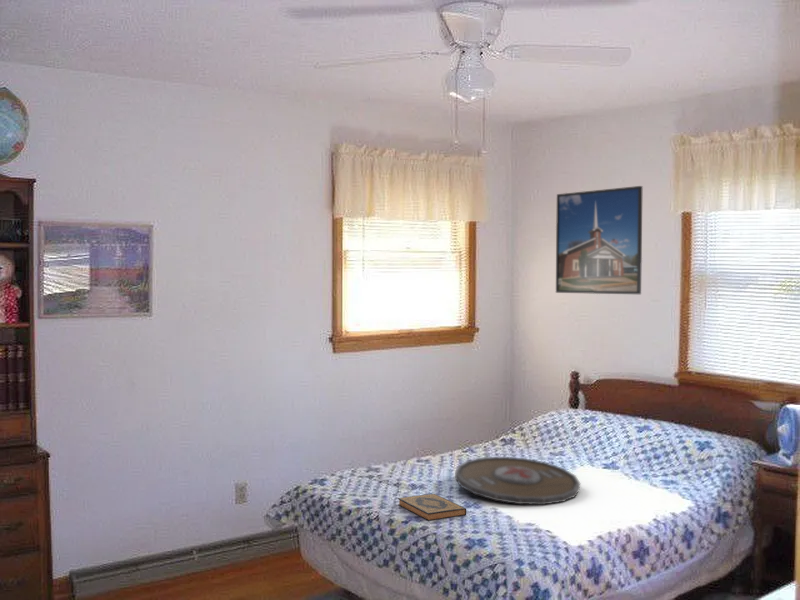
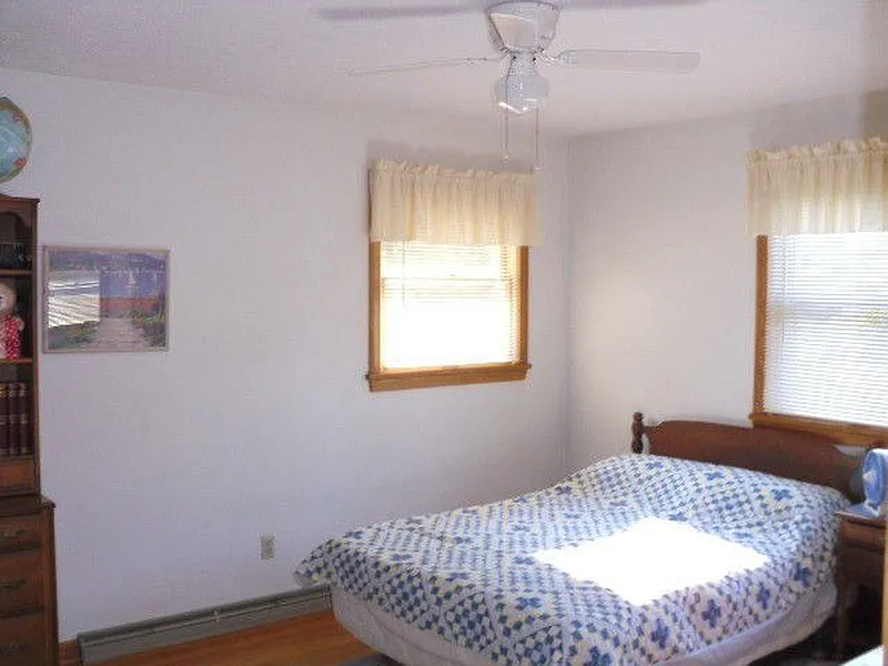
- hardback book [397,493,468,522]
- serving tray [454,456,581,506]
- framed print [555,185,644,295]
